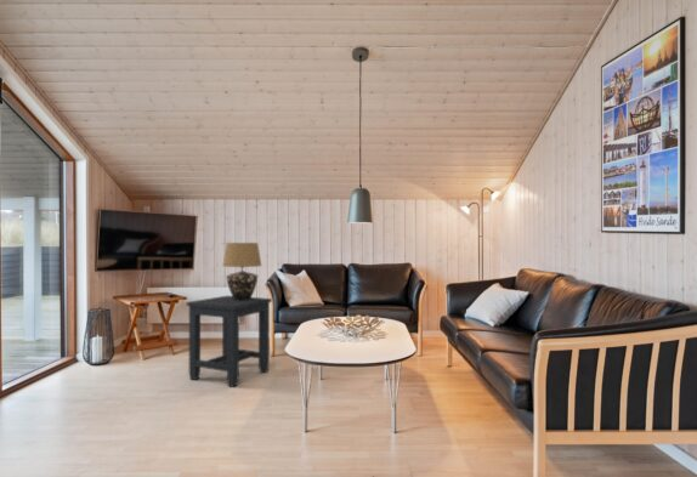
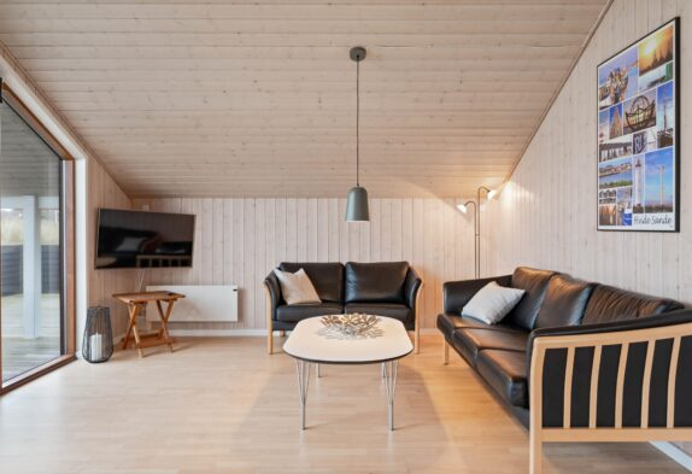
- table lamp [221,242,262,301]
- side table [186,295,273,388]
